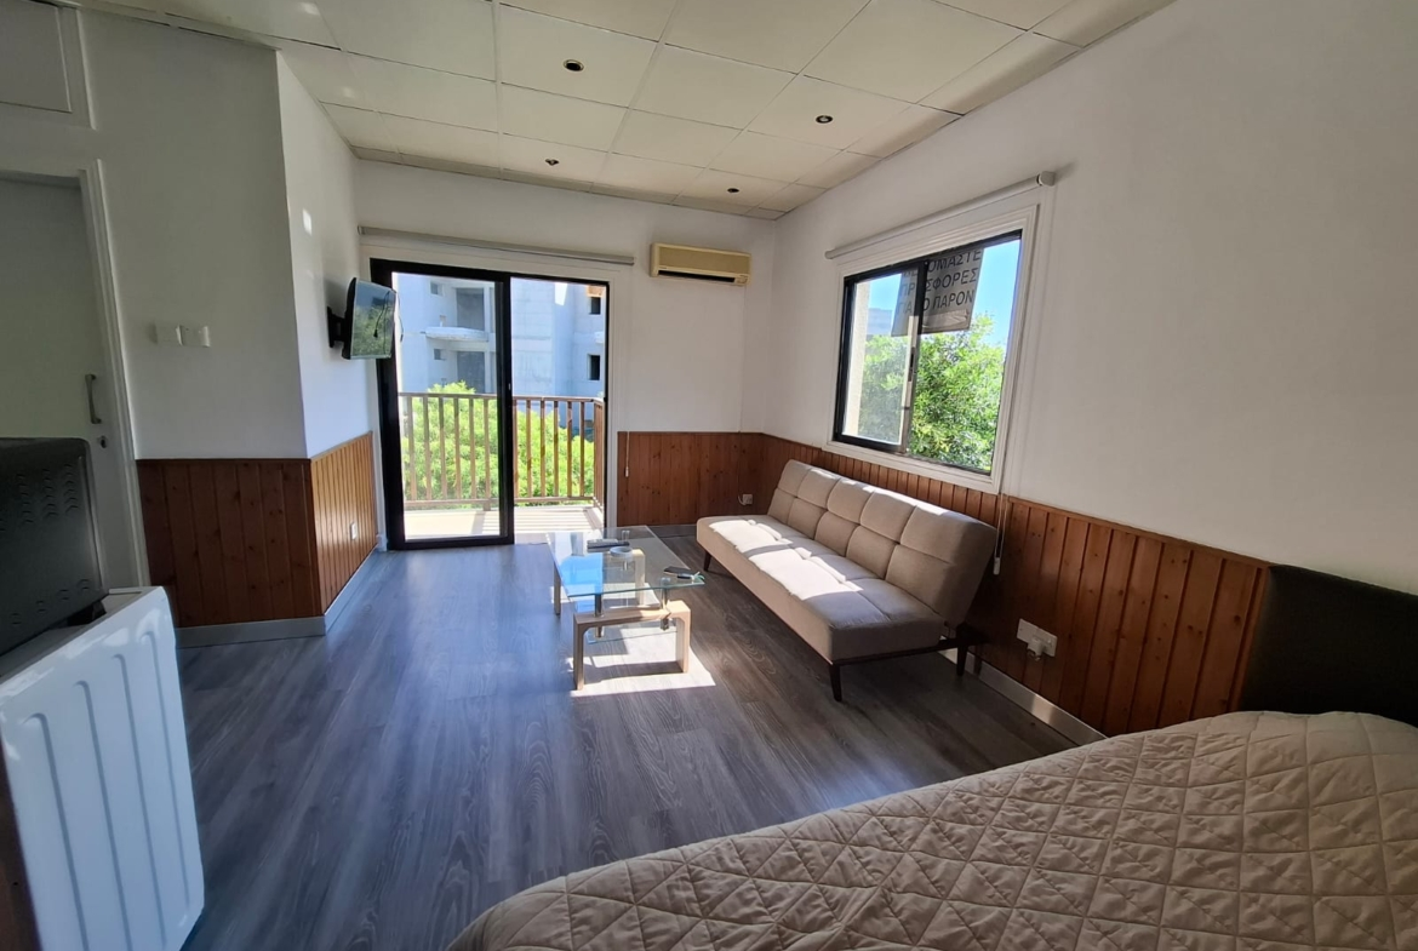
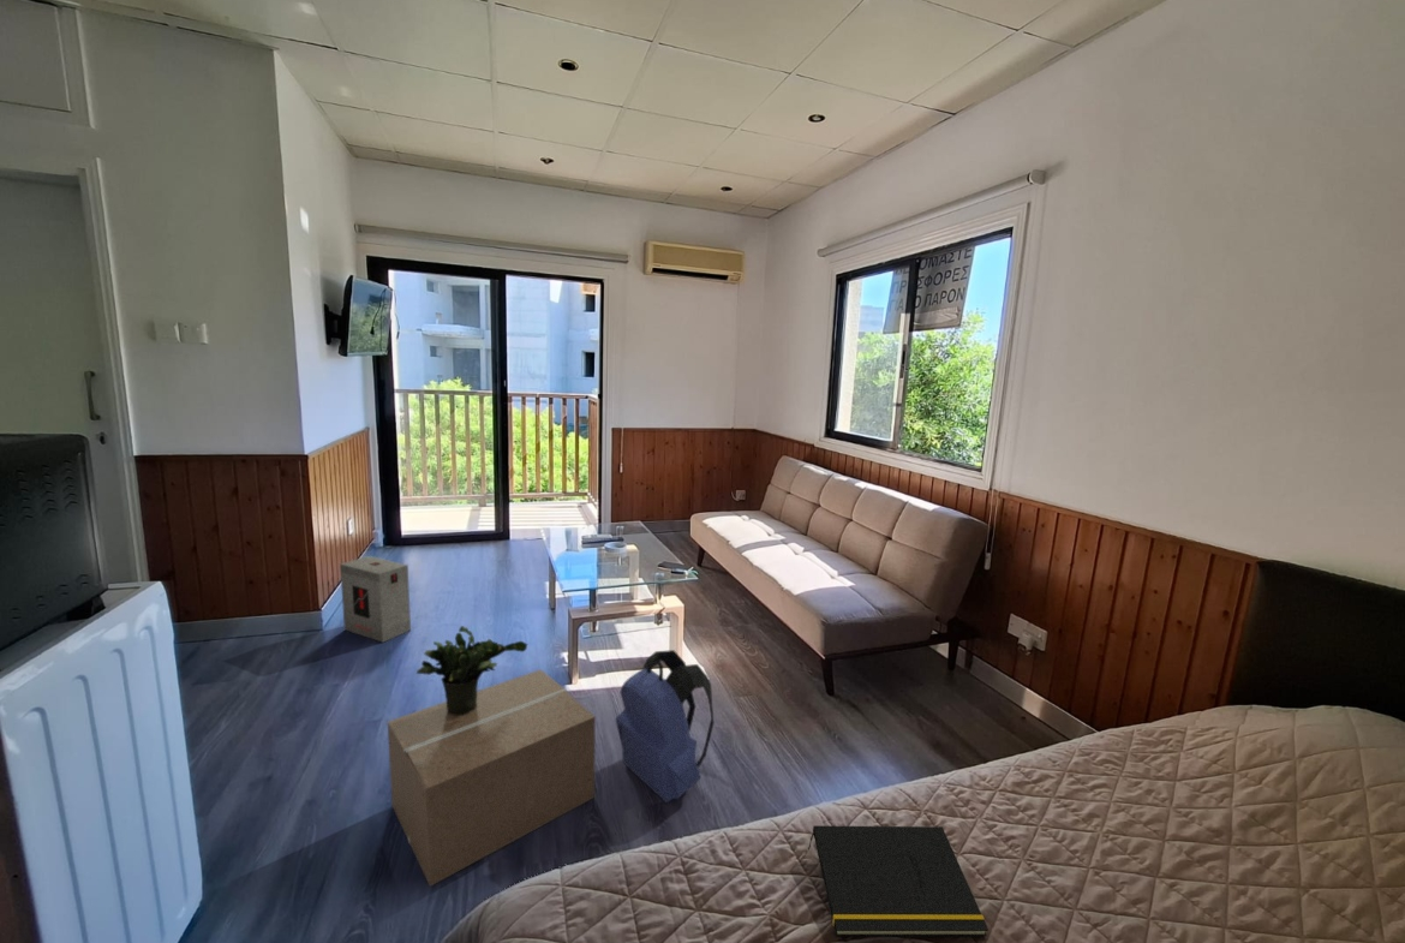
+ potted plant [415,625,530,715]
+ box [339,555,412,644]
+ backpack [615,649,716,804]
+ notepad [807,824,990,937]
+ cardboard box [387,668,597,888]
